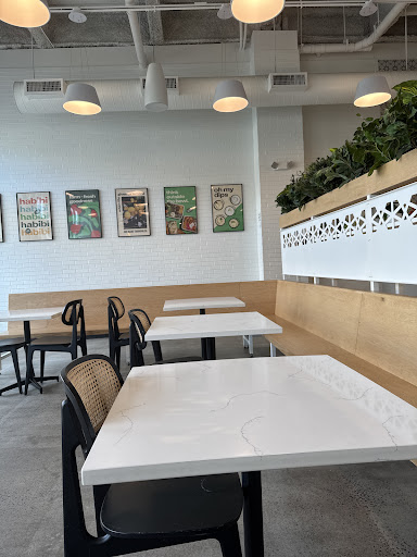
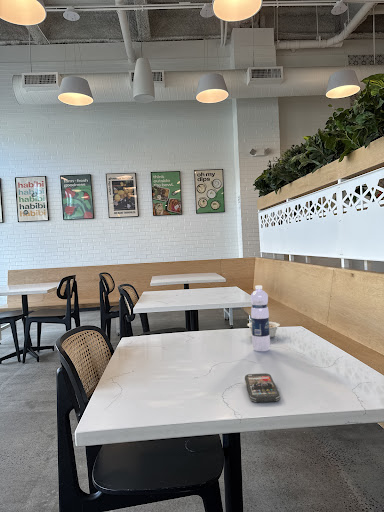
+ water bottle [249,285,271,352]
+ legume [246,318,281,339]
+ smartphone [244,372,281,403]
